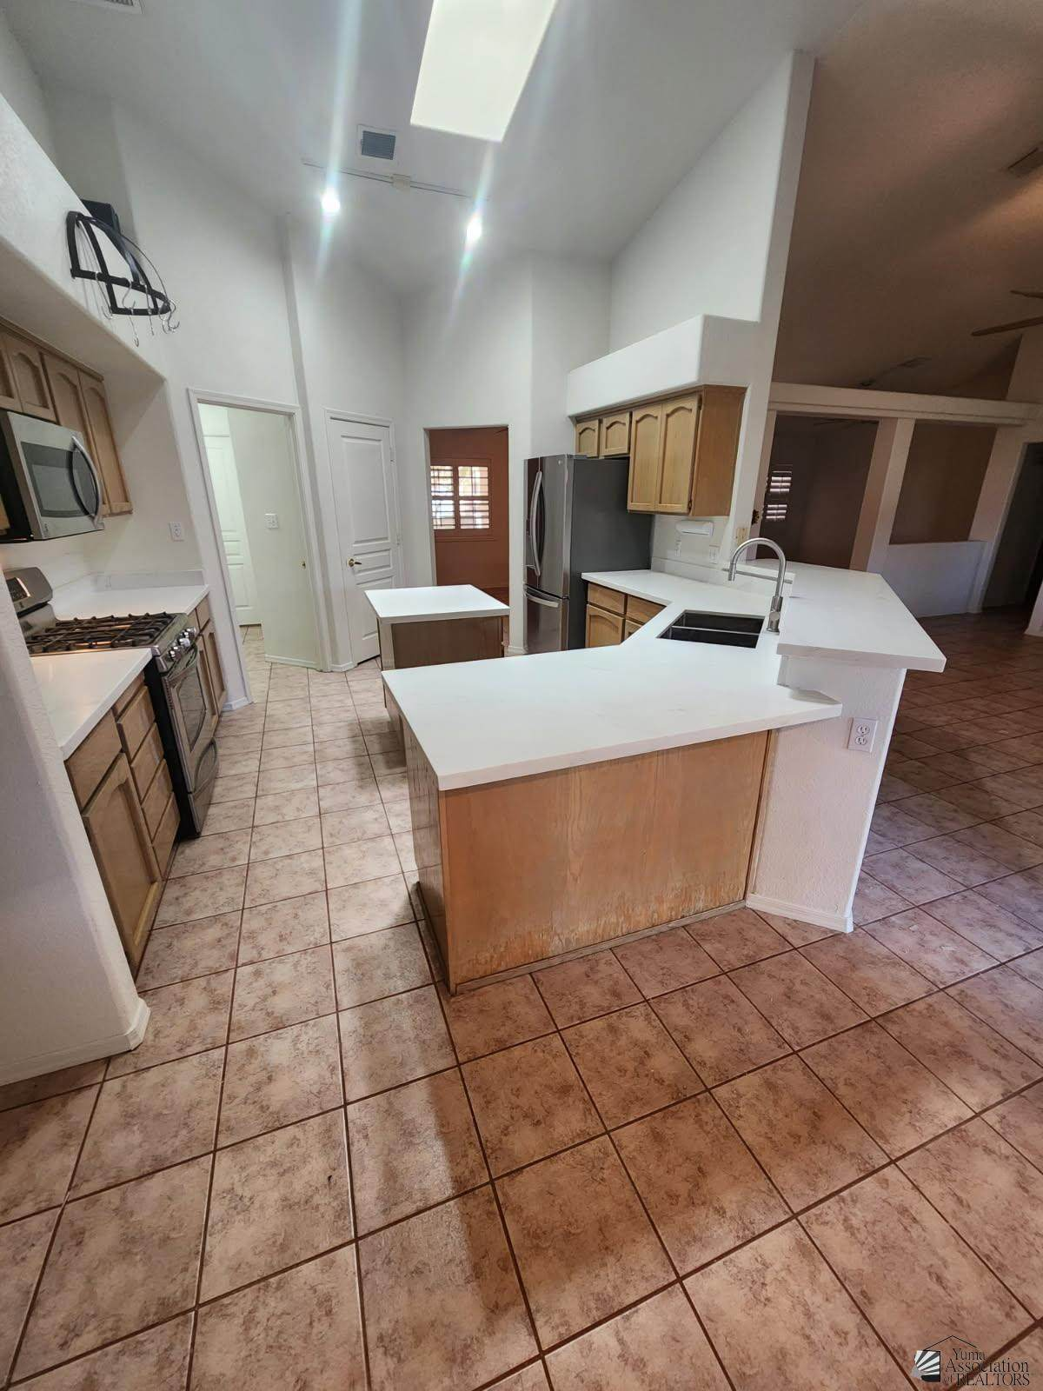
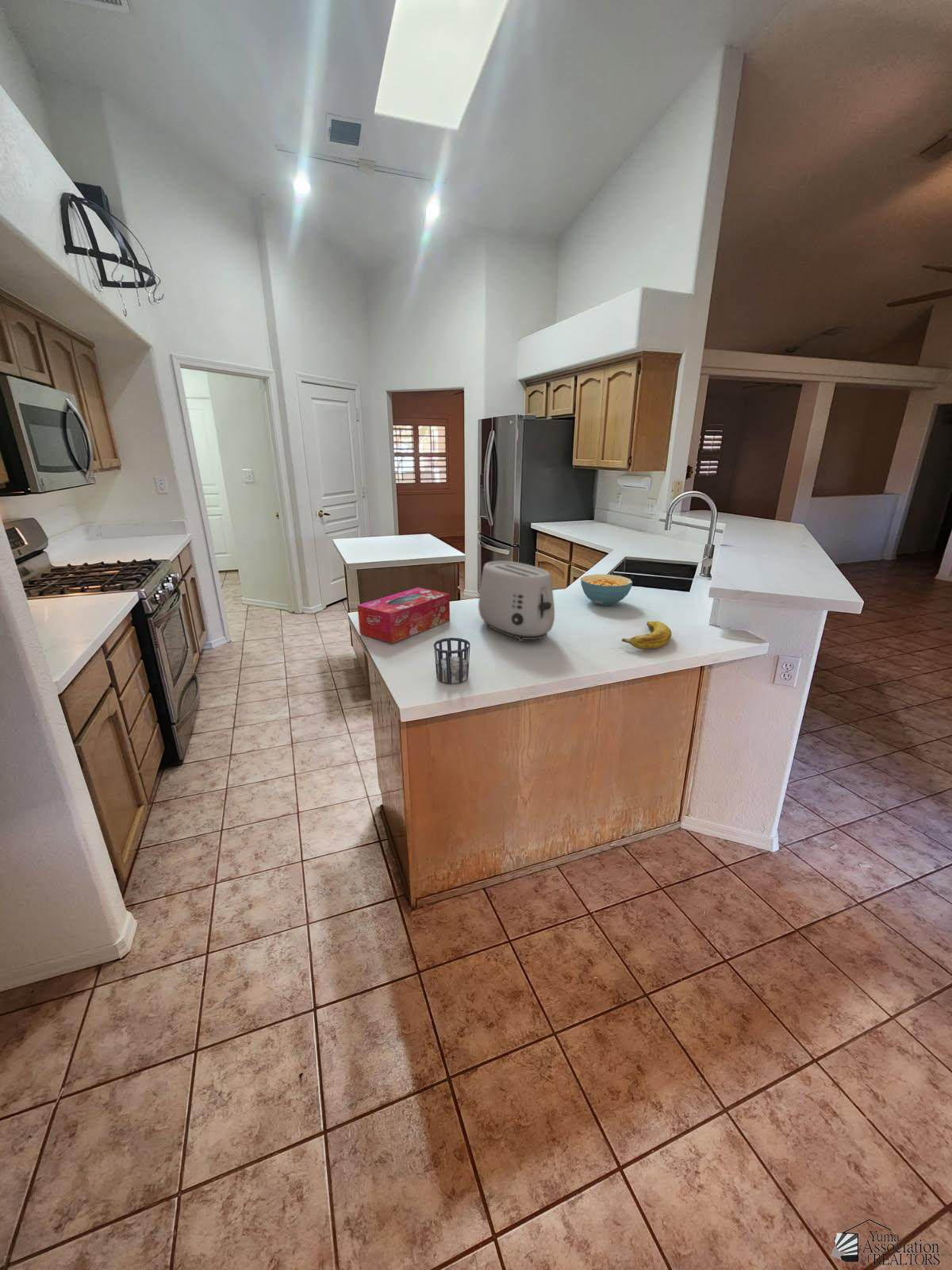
+ tissue box [357,587,451,644]
+ cup [433,637,470,685]
+ cereal bowl [580,574,633,606]
+ toaster [478,560,555,642]
+ banana [621,621,672,650]
